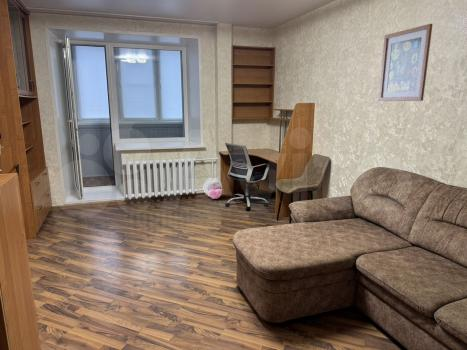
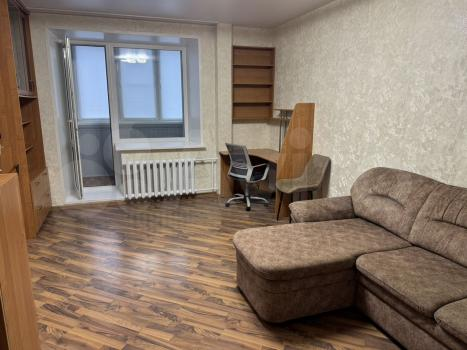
- plush toy [203,177,223,200]
- wall art [377,23,433,102]
